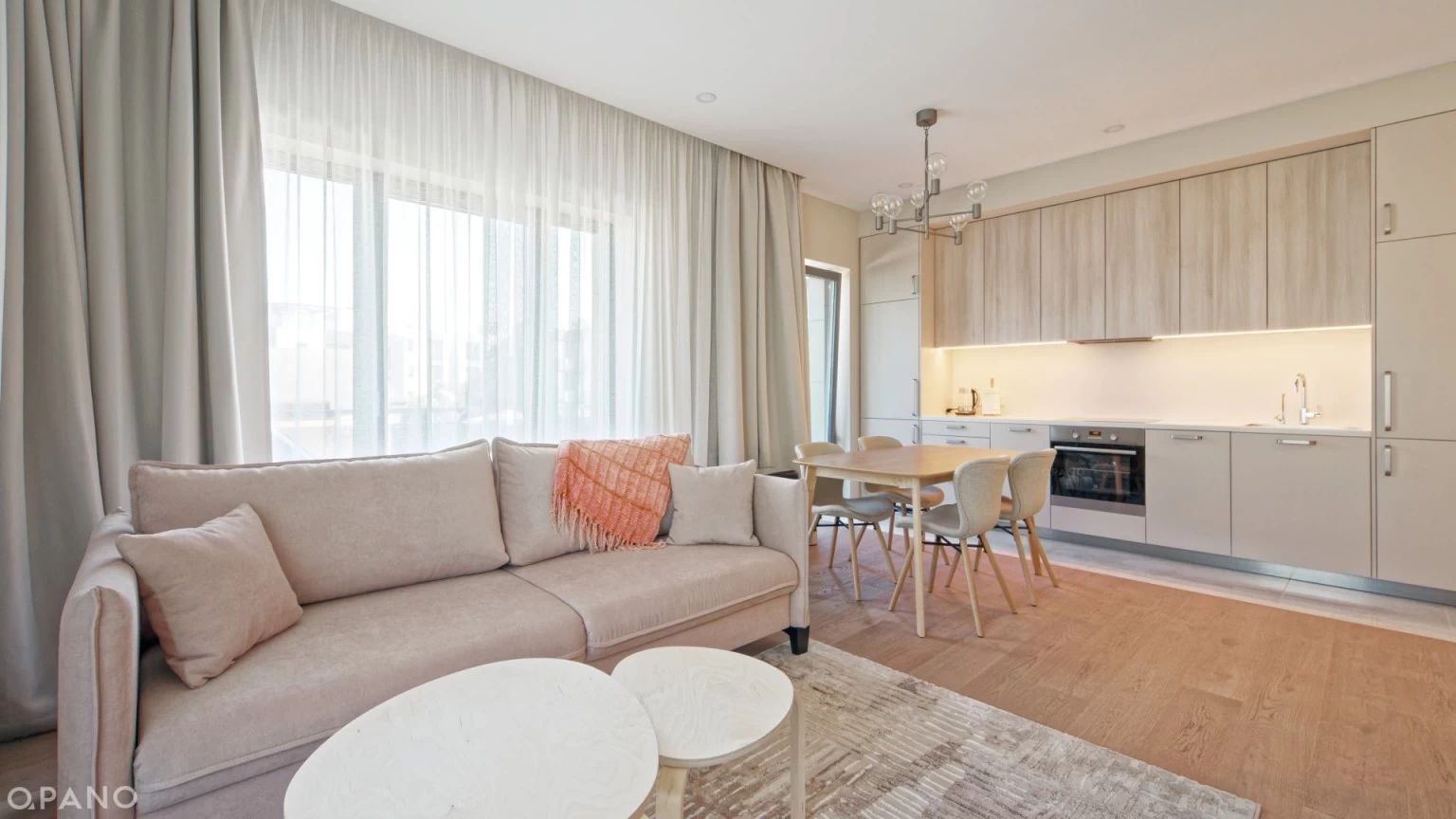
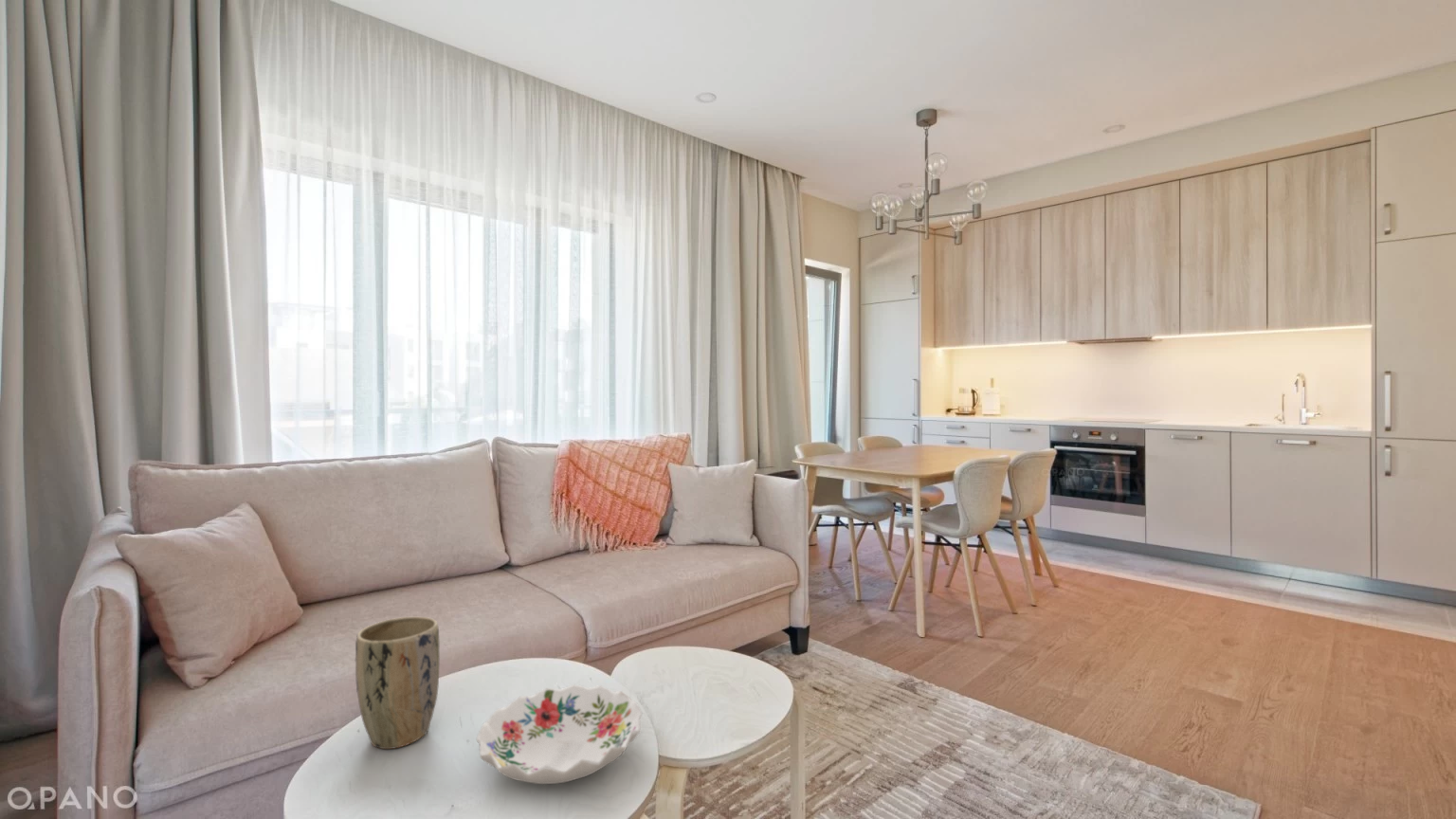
+ decorative bowl [475,683,643,785]
+ plant pot [355,616,441,750]
